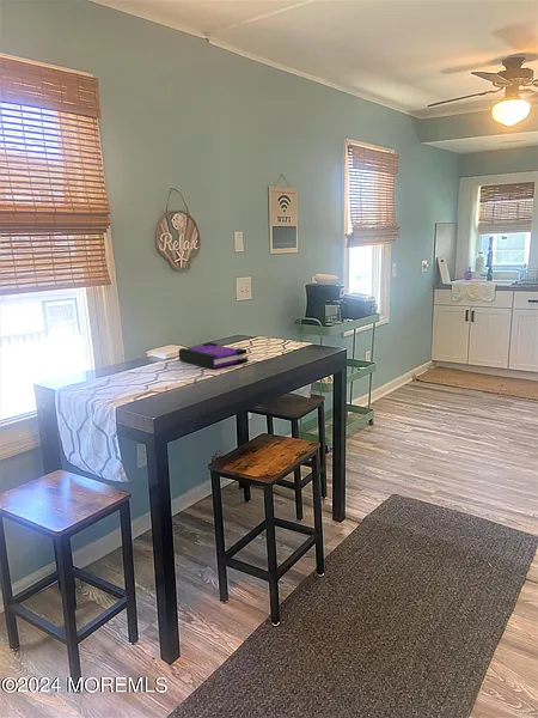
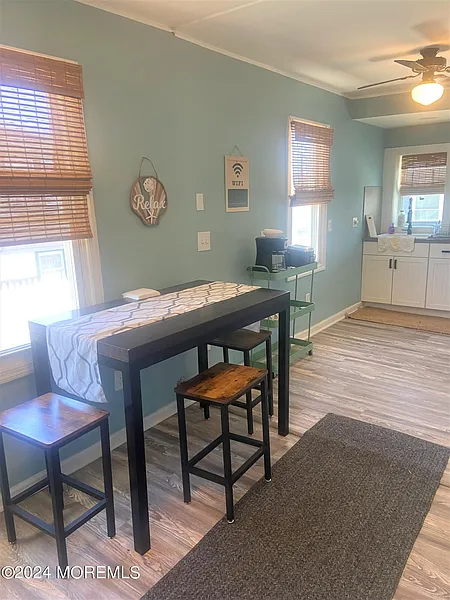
- board game [178,341,249,371]
